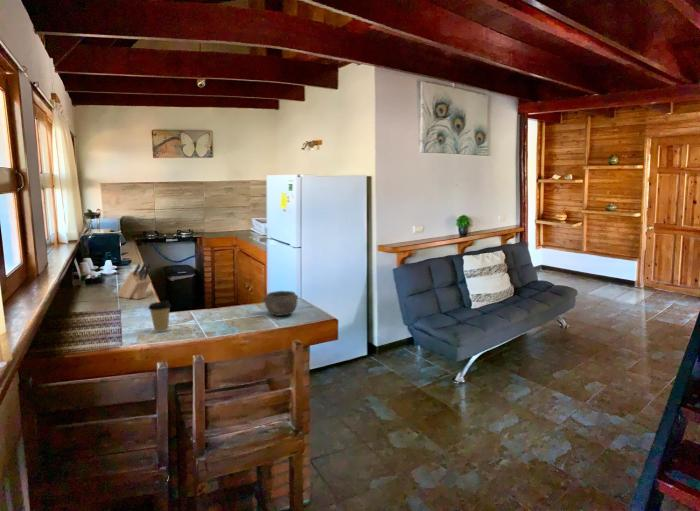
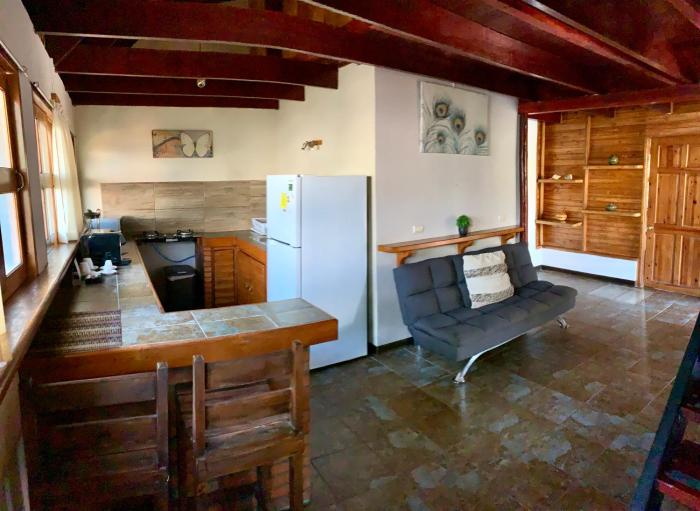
- coffee cup [147,300,172,333]
- knife block [116,261,153,300]
- bowl [262,290,299,317]
